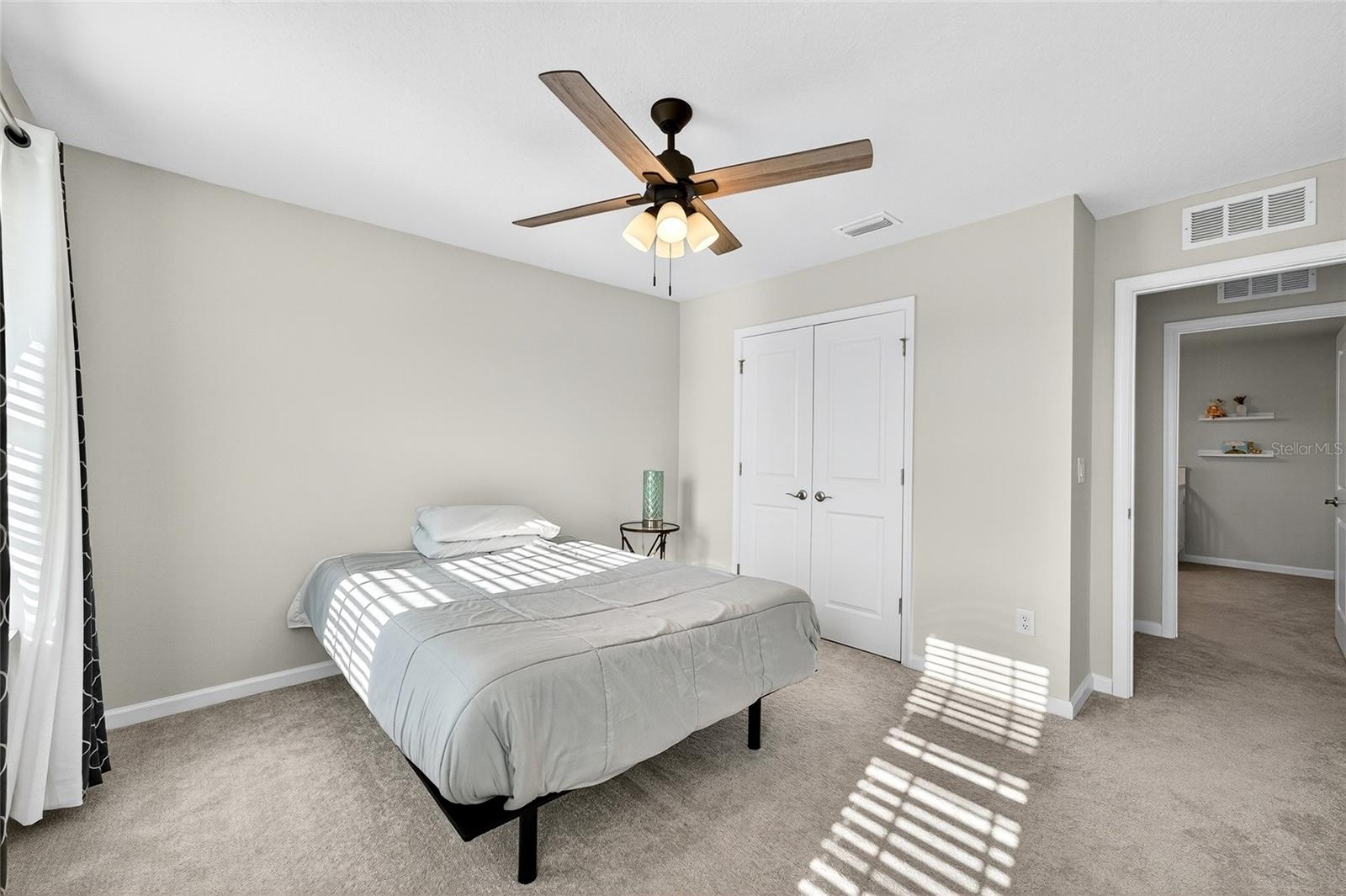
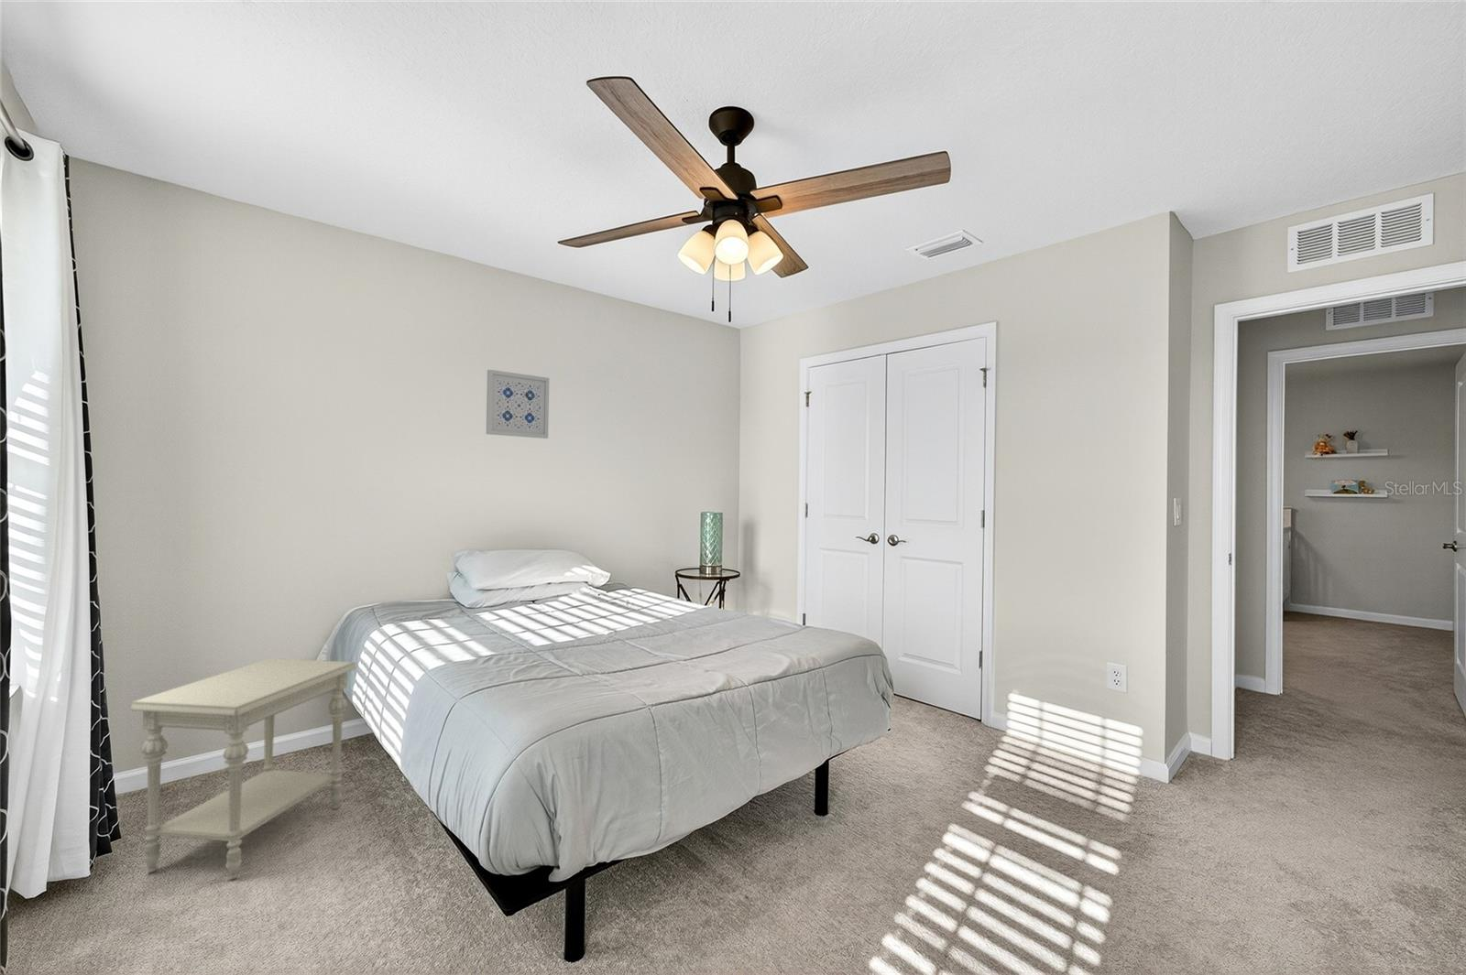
+ side table [130,657,356,880]
+ wall art [486,369,550,440]
